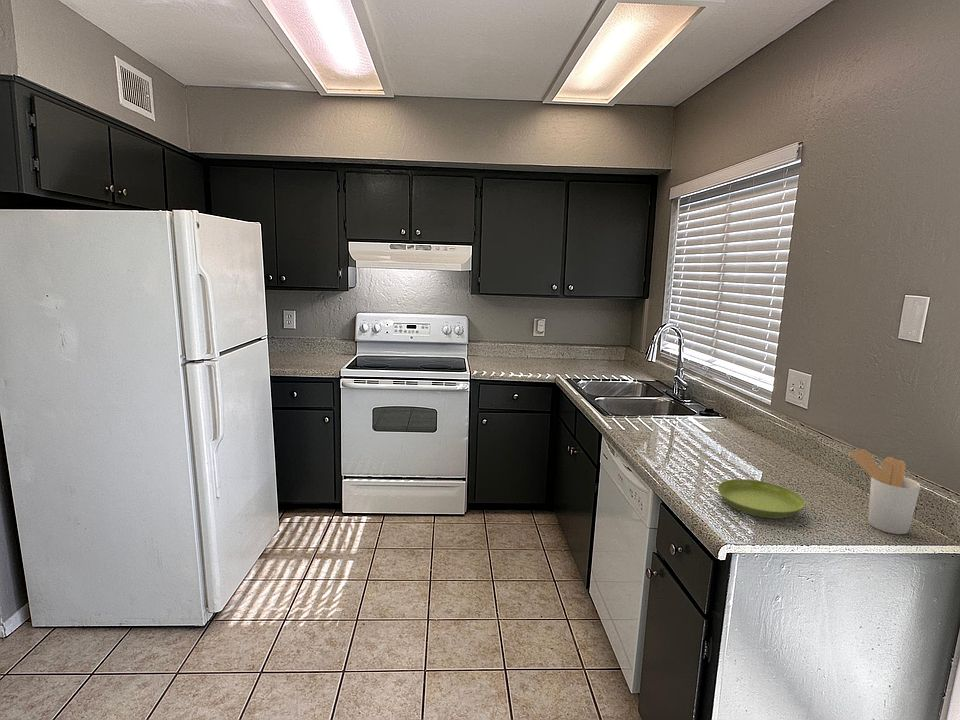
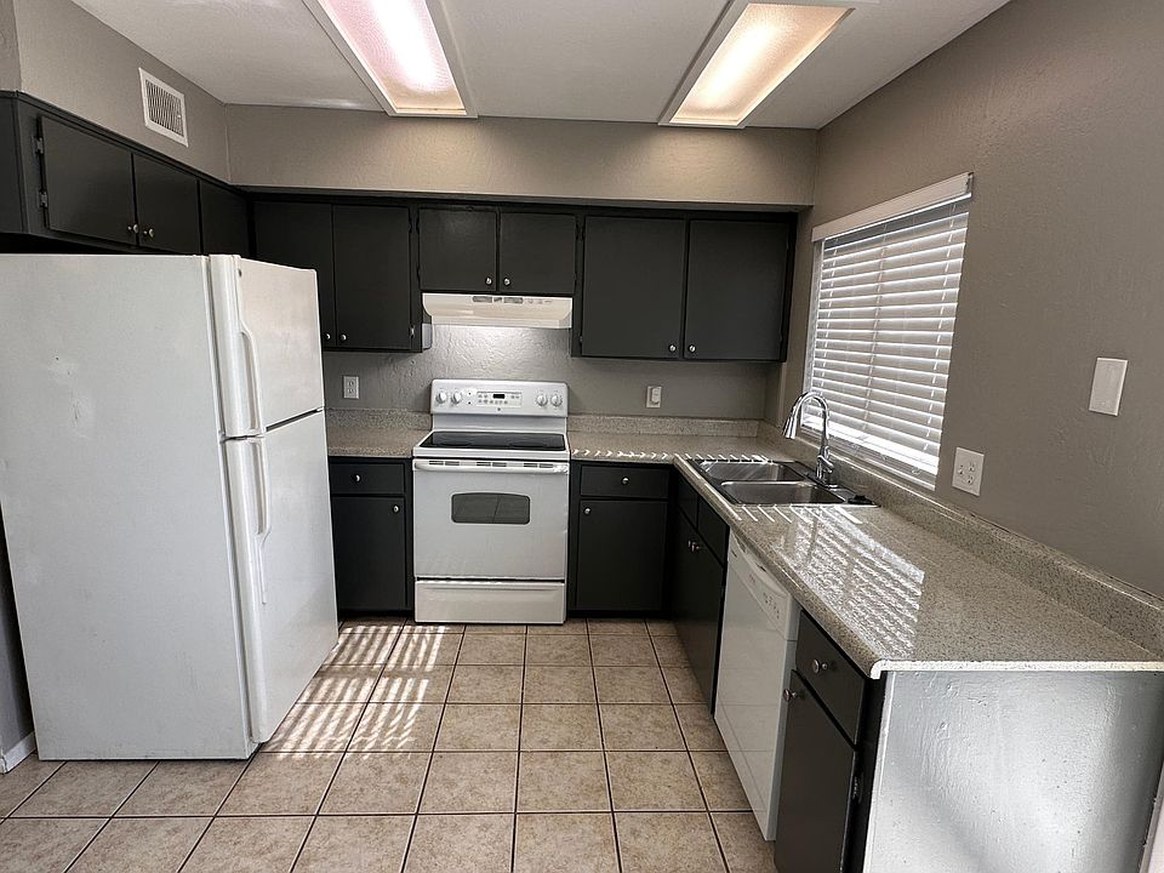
- saucer [717,478,806,519]
- utensil holder [849,448,921,535]
